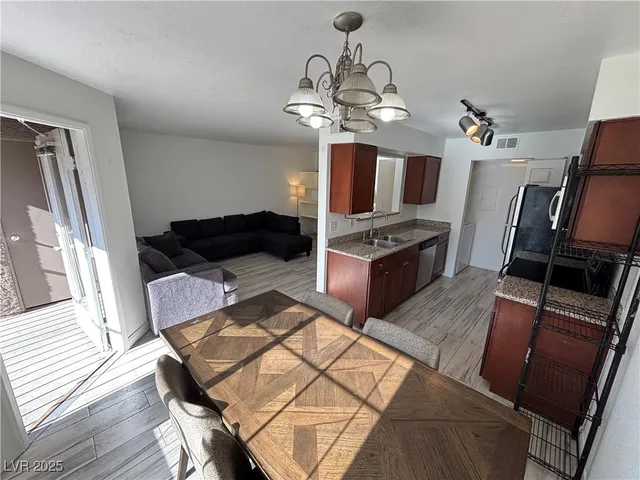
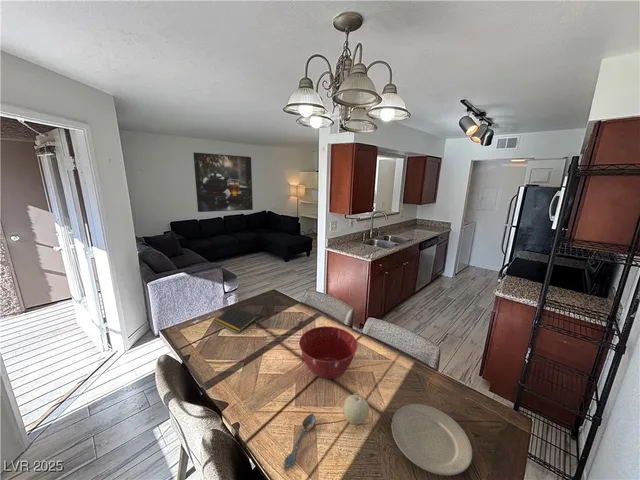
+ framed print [192,151,254,213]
+ fruit [343,394,370,426]
+ plate [390,403,473,476]
+ spoon [283,413,316,472]
+ mixing bowl [298,325,359,380]
+ notepad [212,306,258,335]
